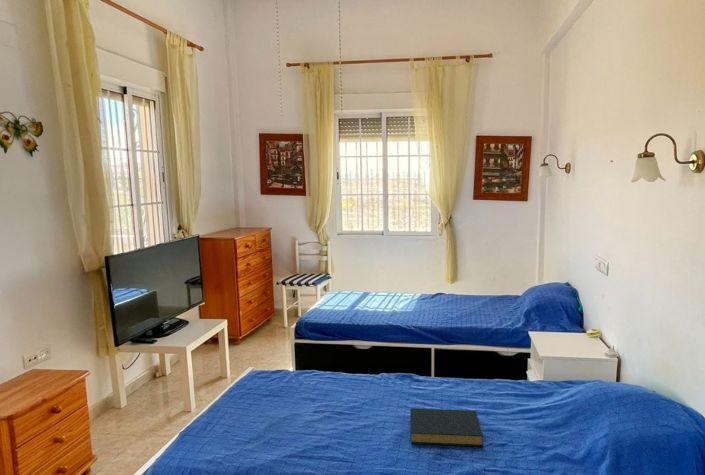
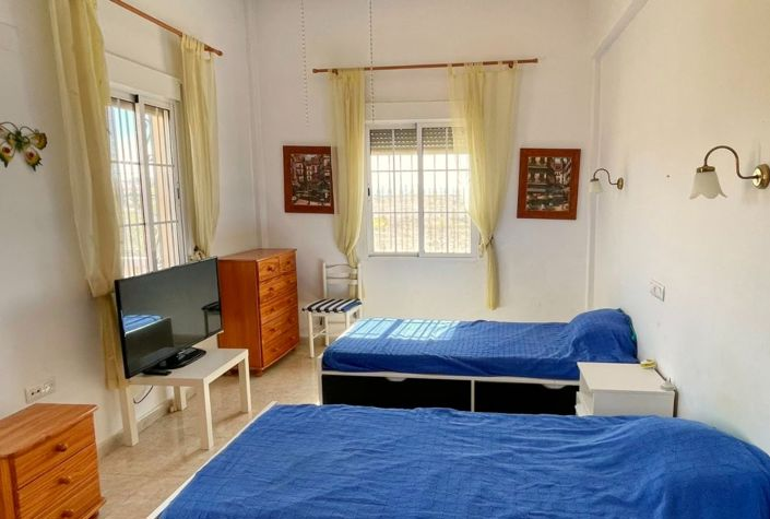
- hardback book [409,407,484,448]
